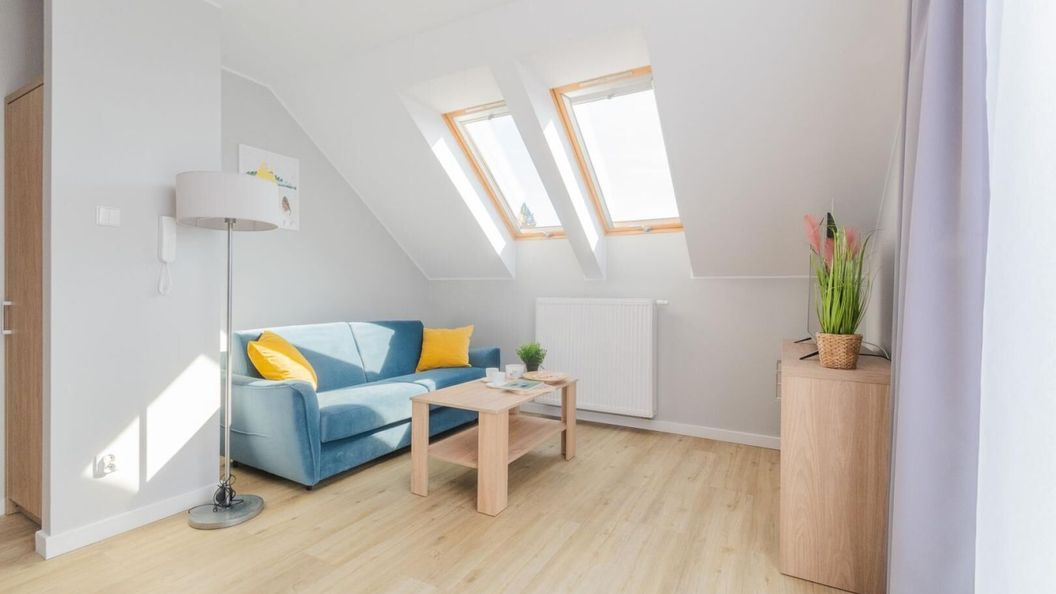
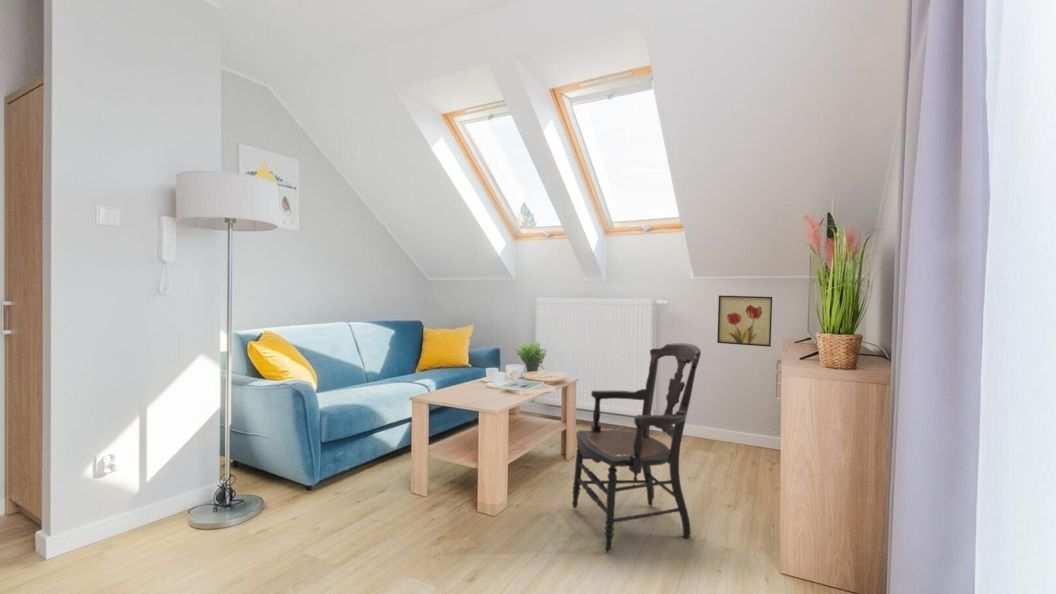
+ wall art [716,295,773,348]
+ armchair [571,342,702,553]
